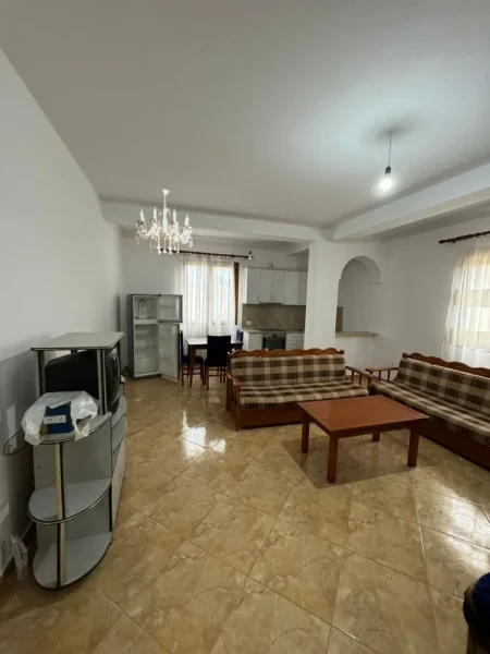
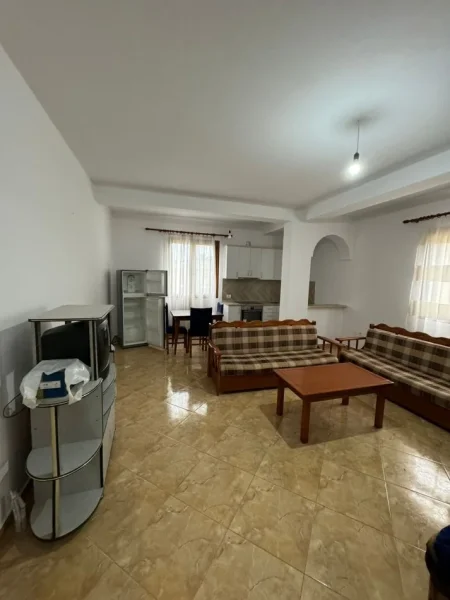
- chandelier [134,189,194,256]
